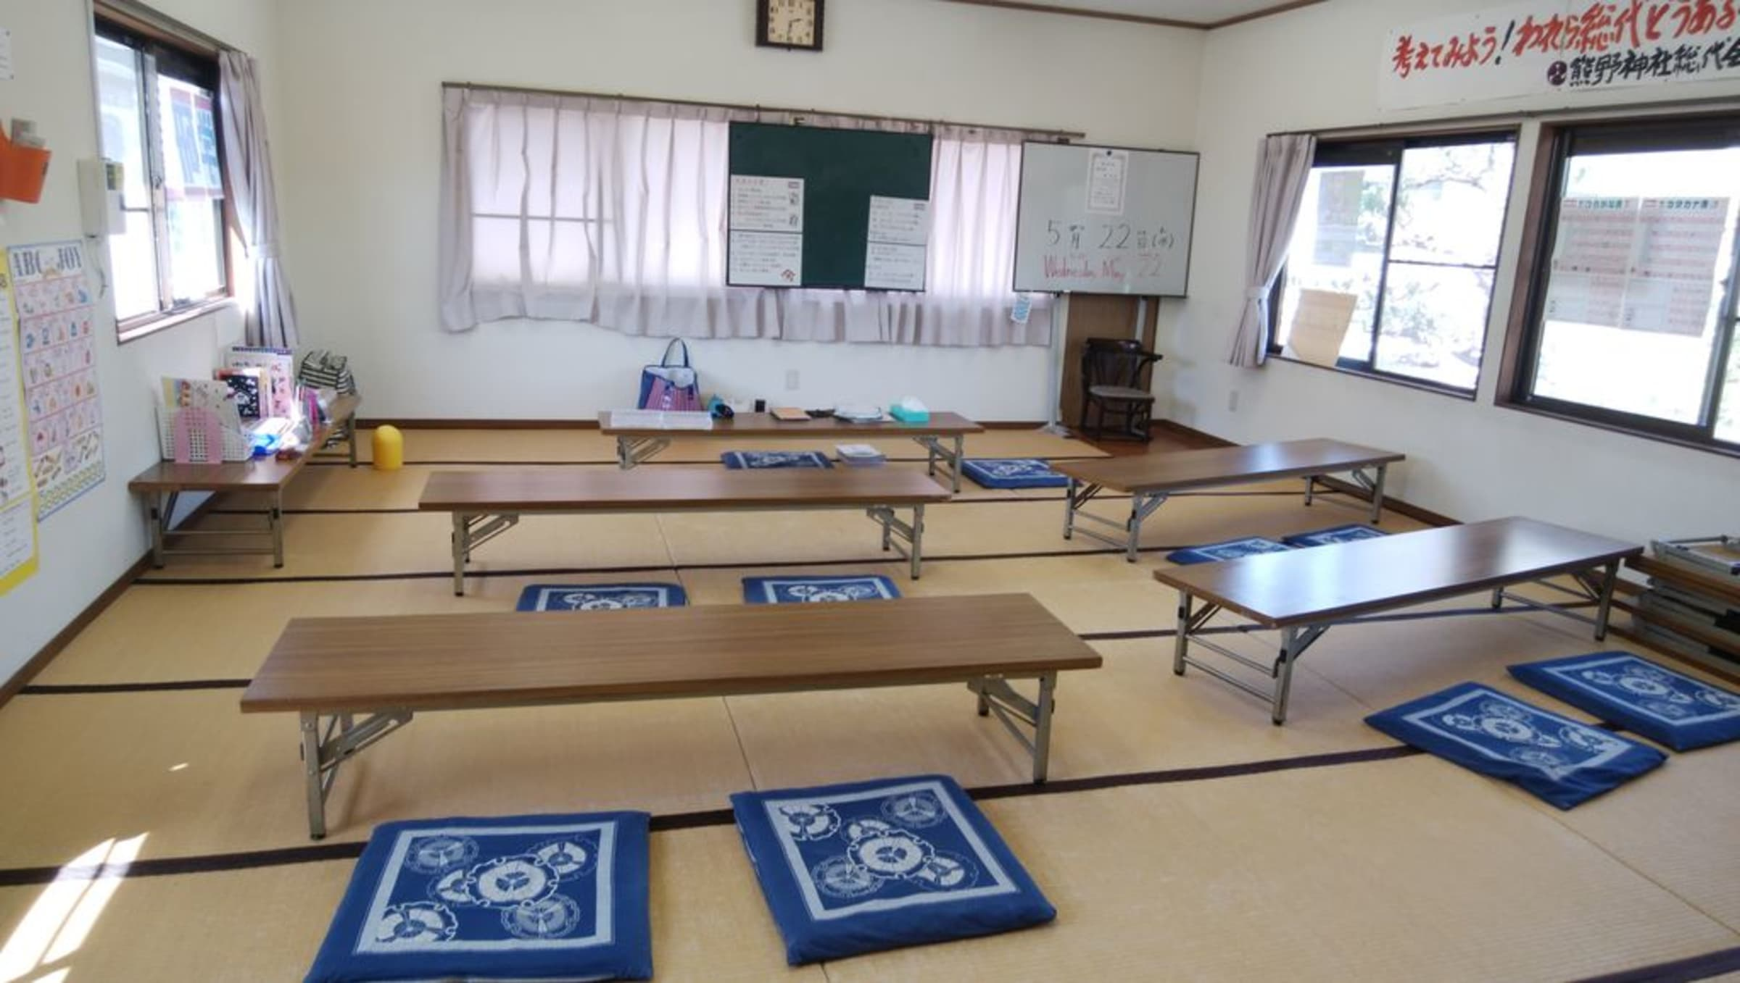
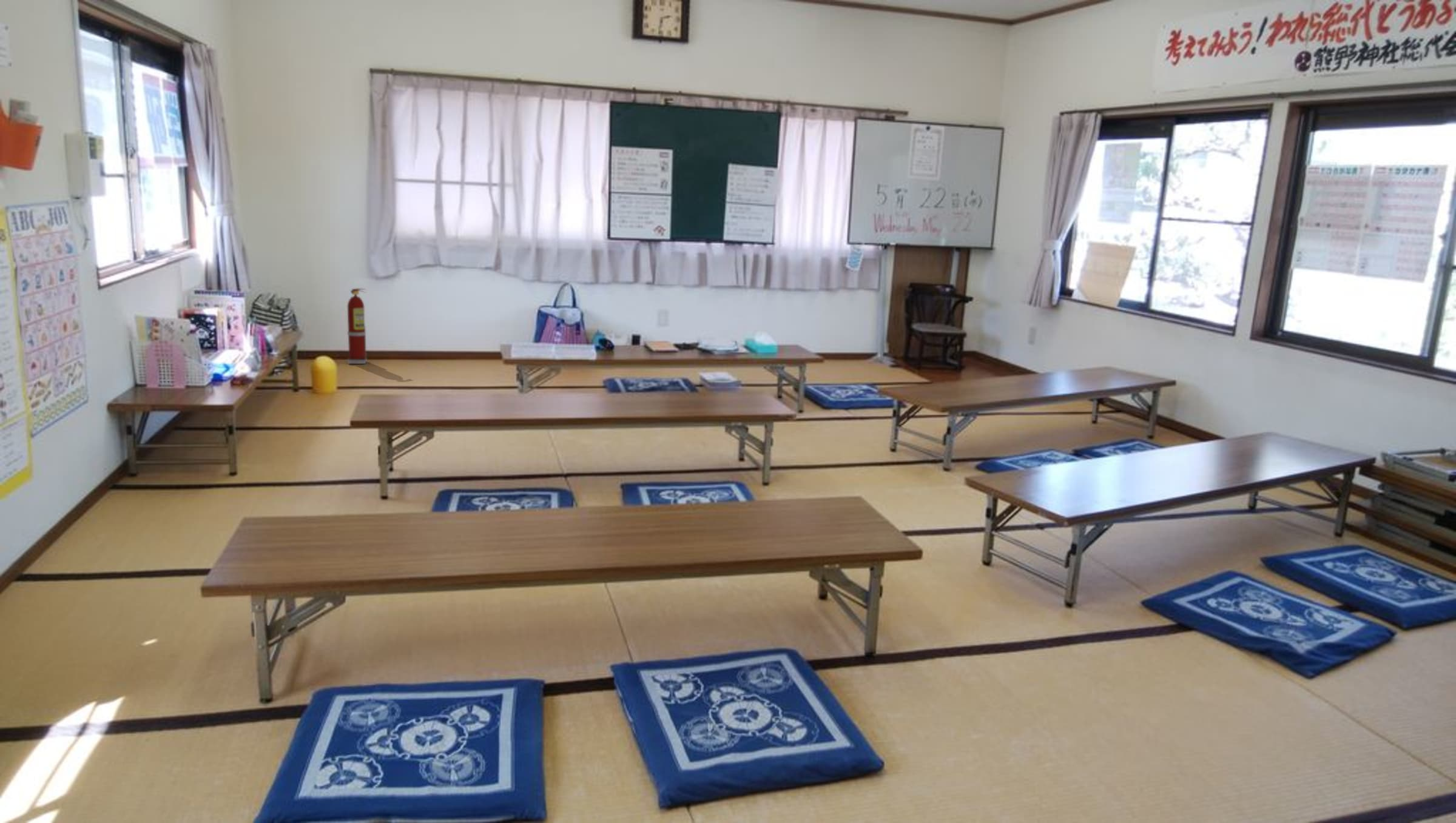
+ fire extinguisher [347,288,368,364]
